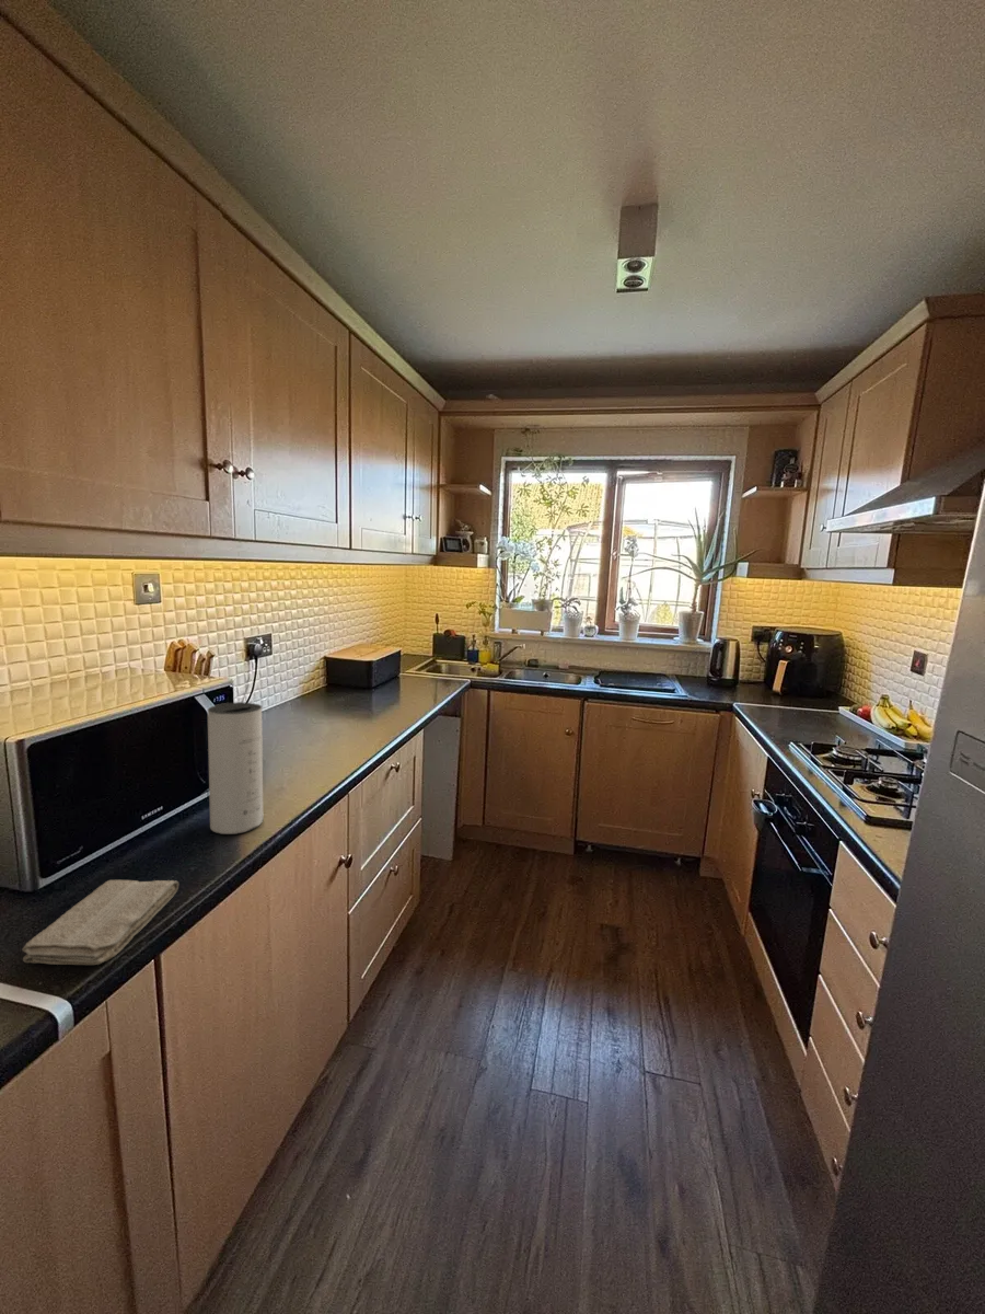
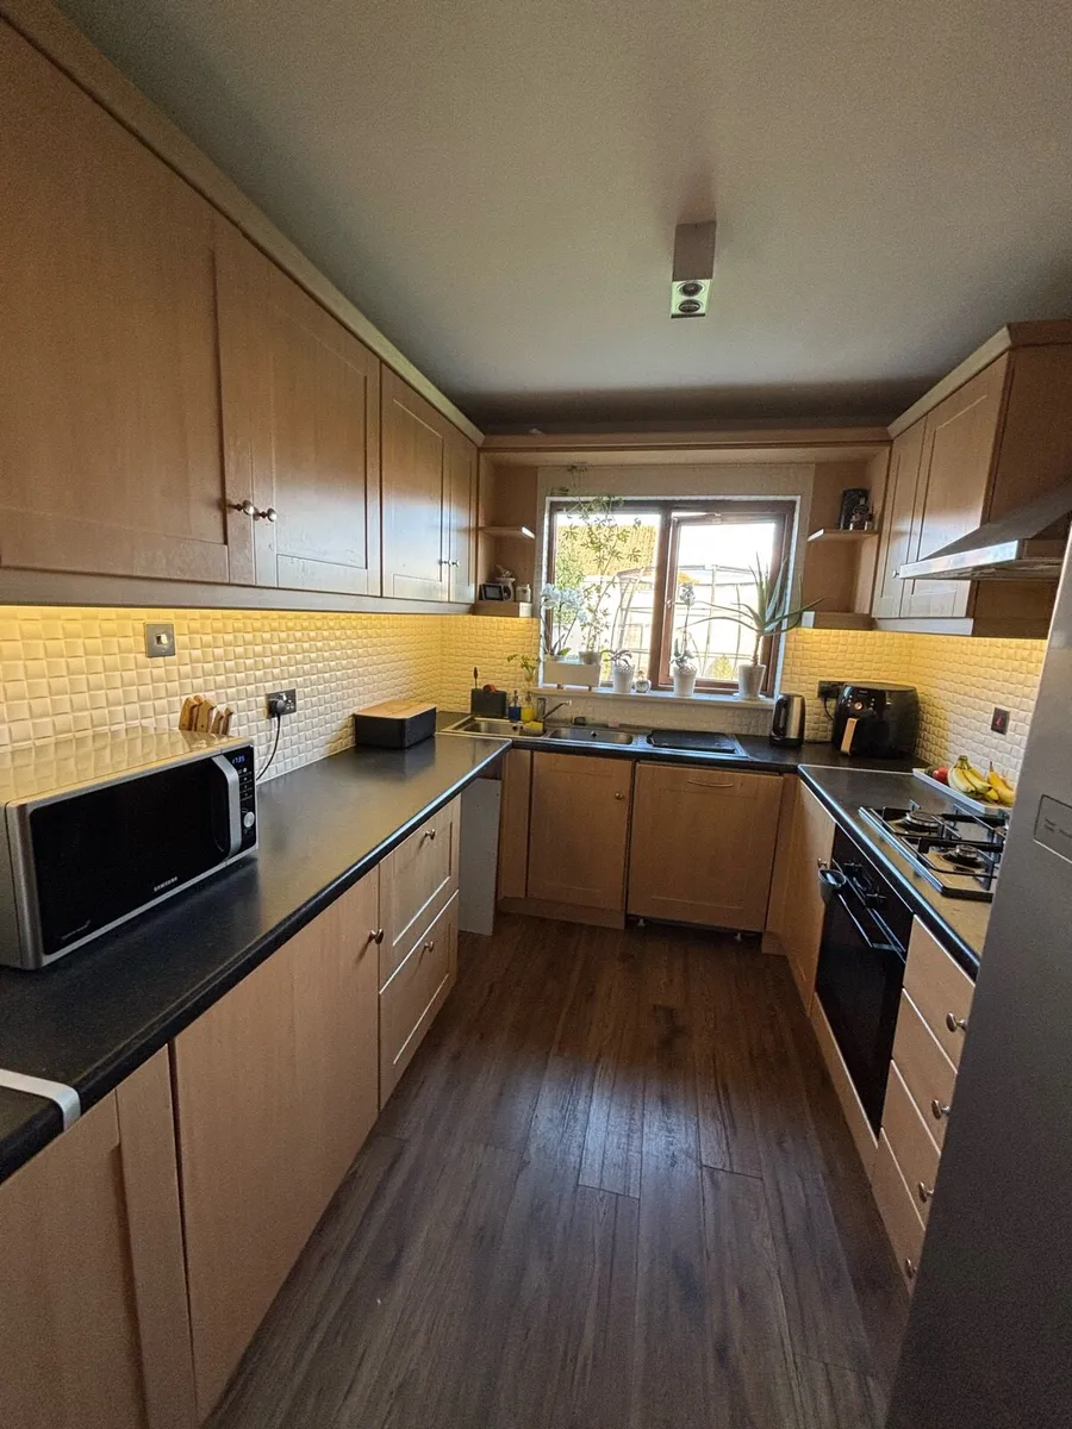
- speaker [206,701,264,835]
- washcloth [22,879,179,966]
